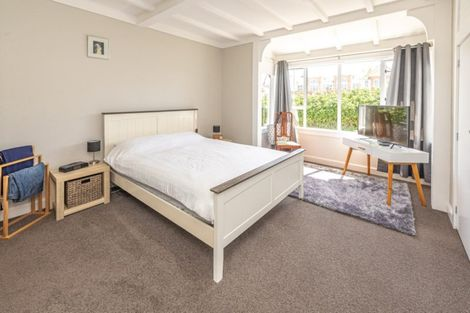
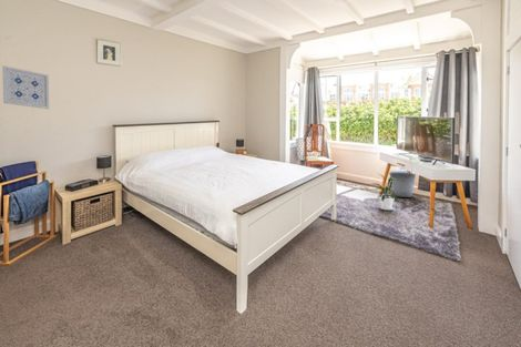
+ trash can [388,167,417,198]
+ wall art [1,64,50,110]
+ house plant [367,173,398,211]
